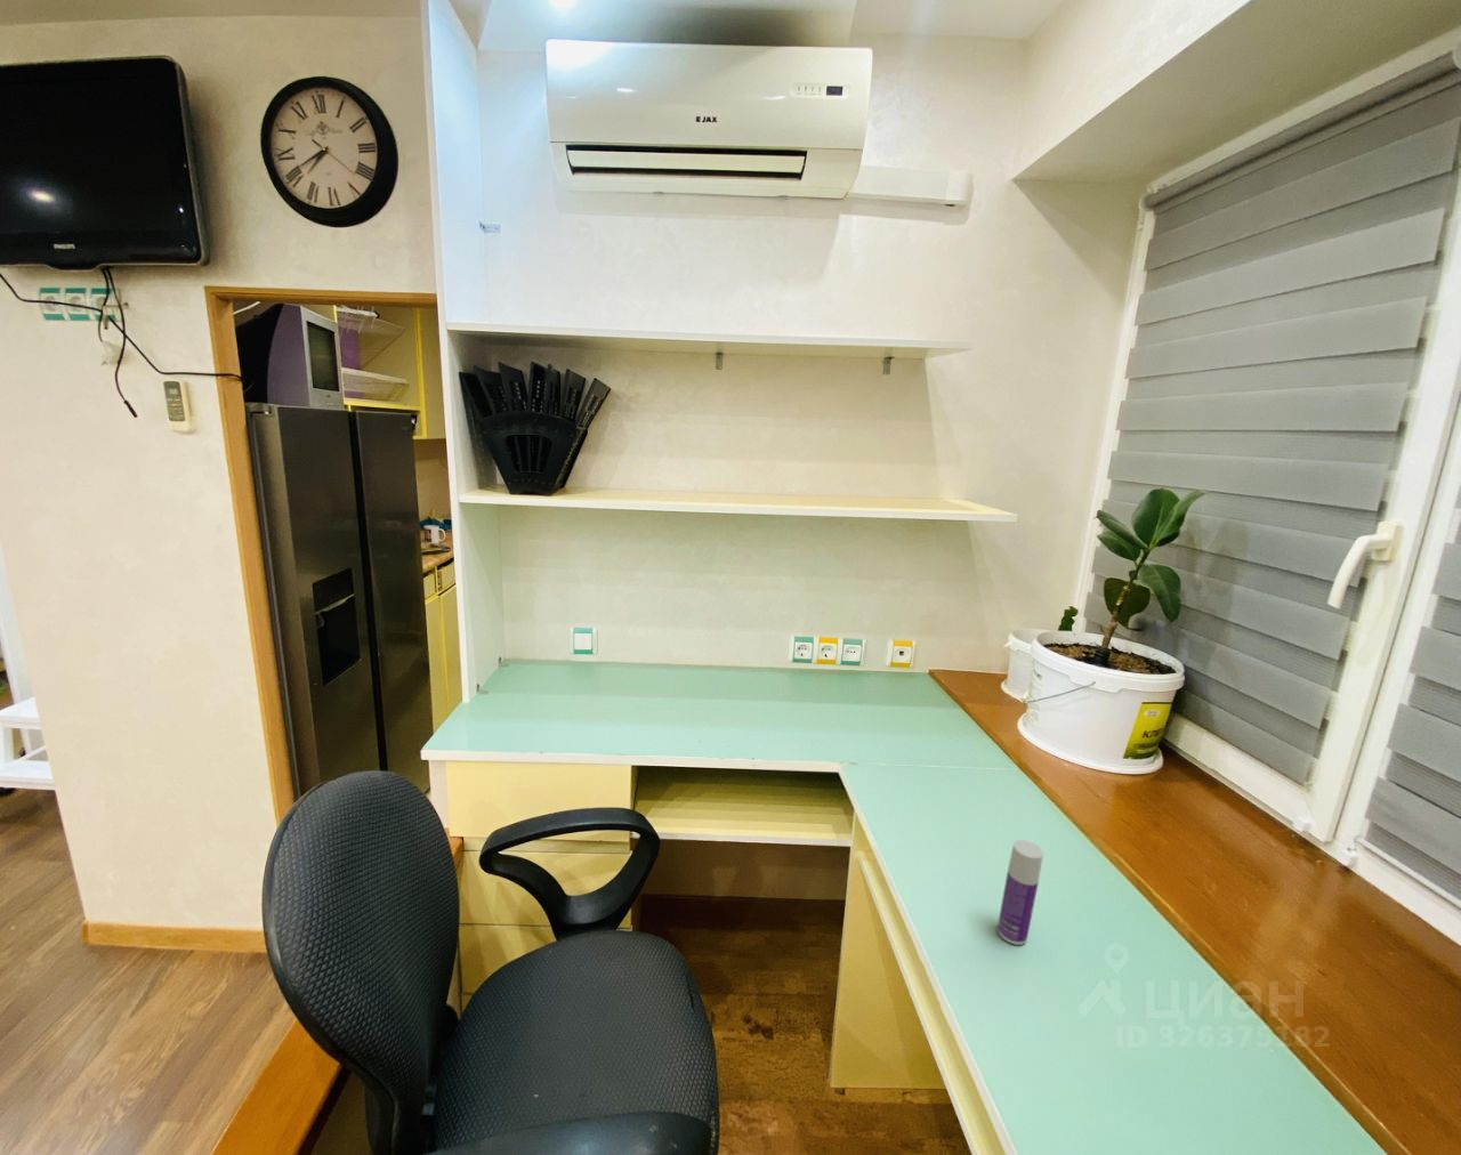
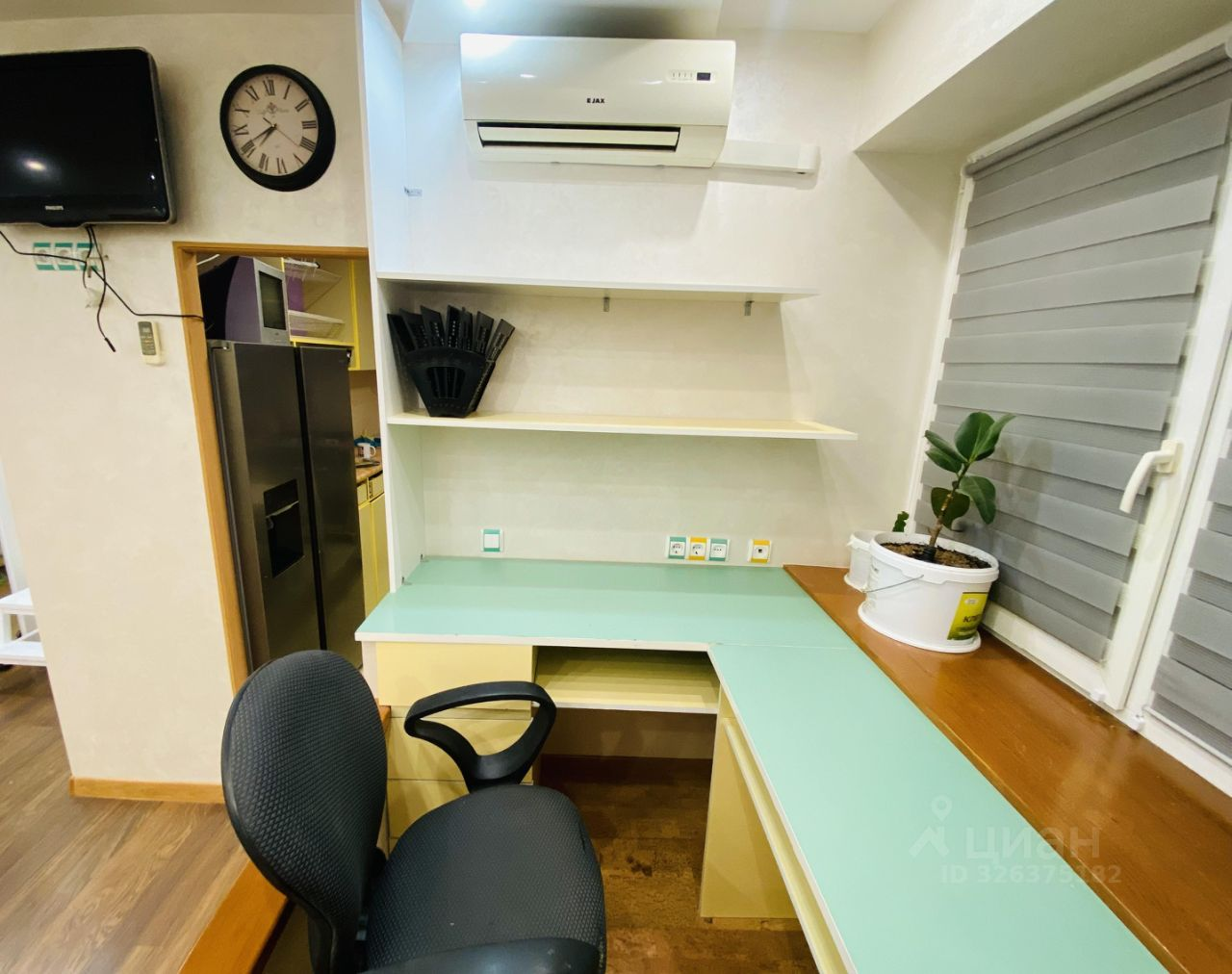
- bottle [996,838,1045,946]
